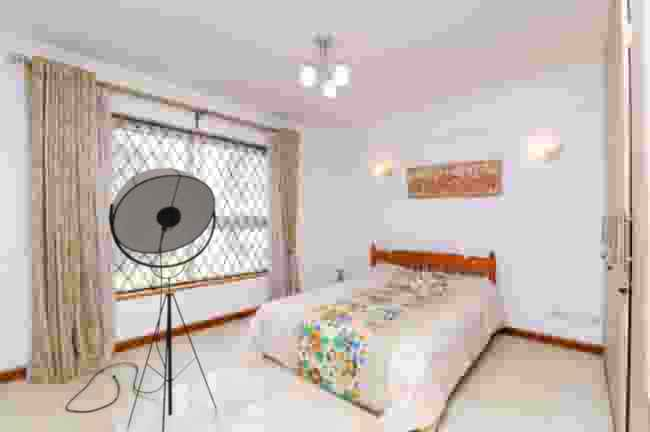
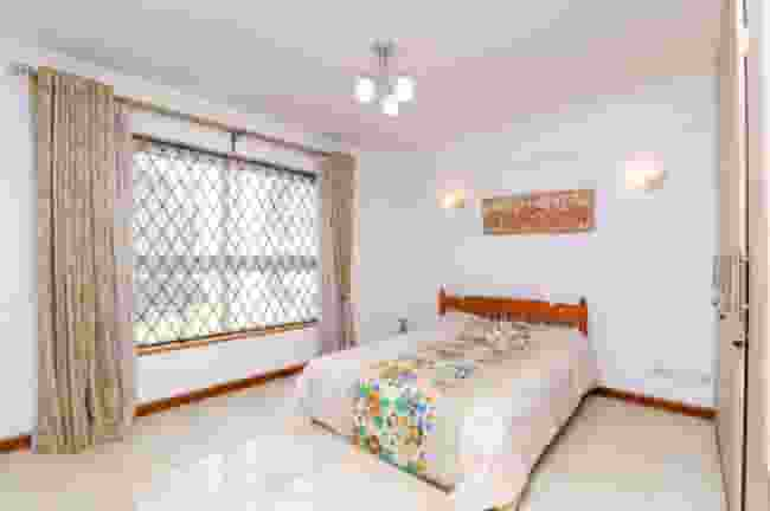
- floor lamp [65,167,218,432]
